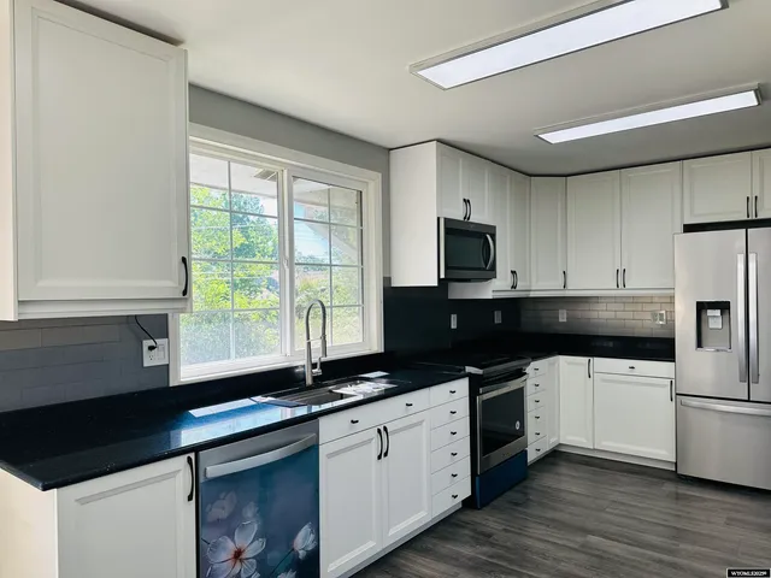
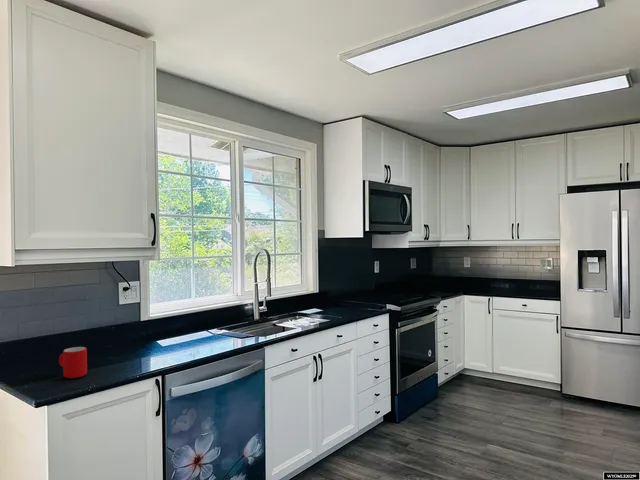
+ mug [58,346,88,379]
